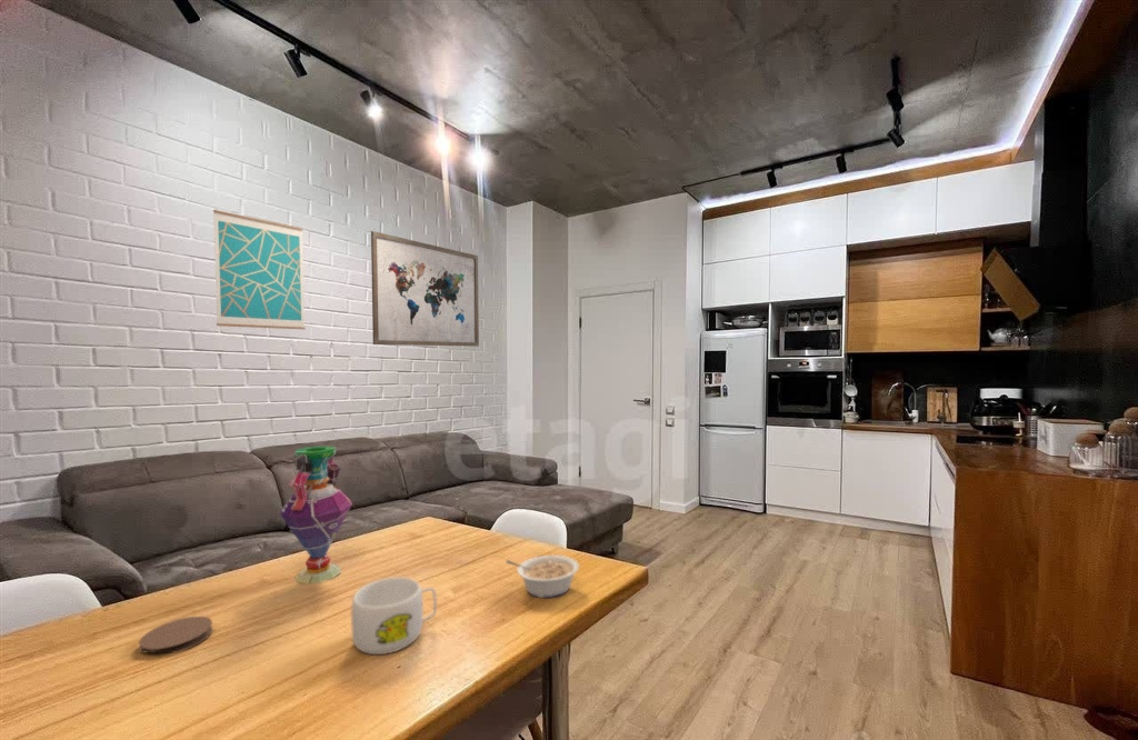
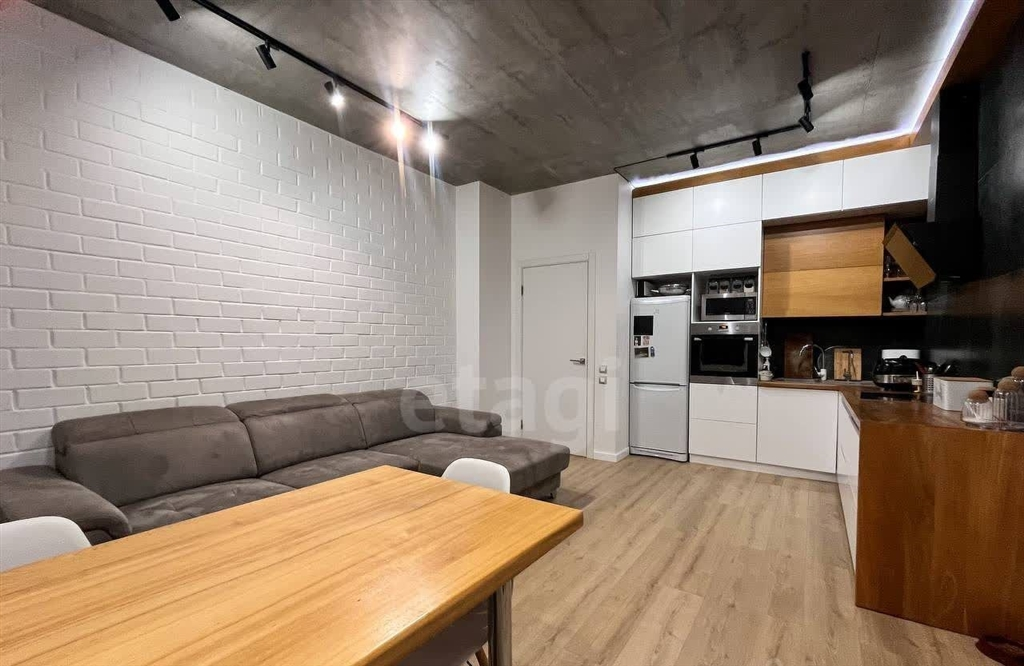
- wall art [212,209,306,330]
- vase [279,446,353,584]
- legume [505,554,580,599]
- mug [350,576,438,656]
- wall art [370,230,480,348]
- coaster [138,616,213,653]
